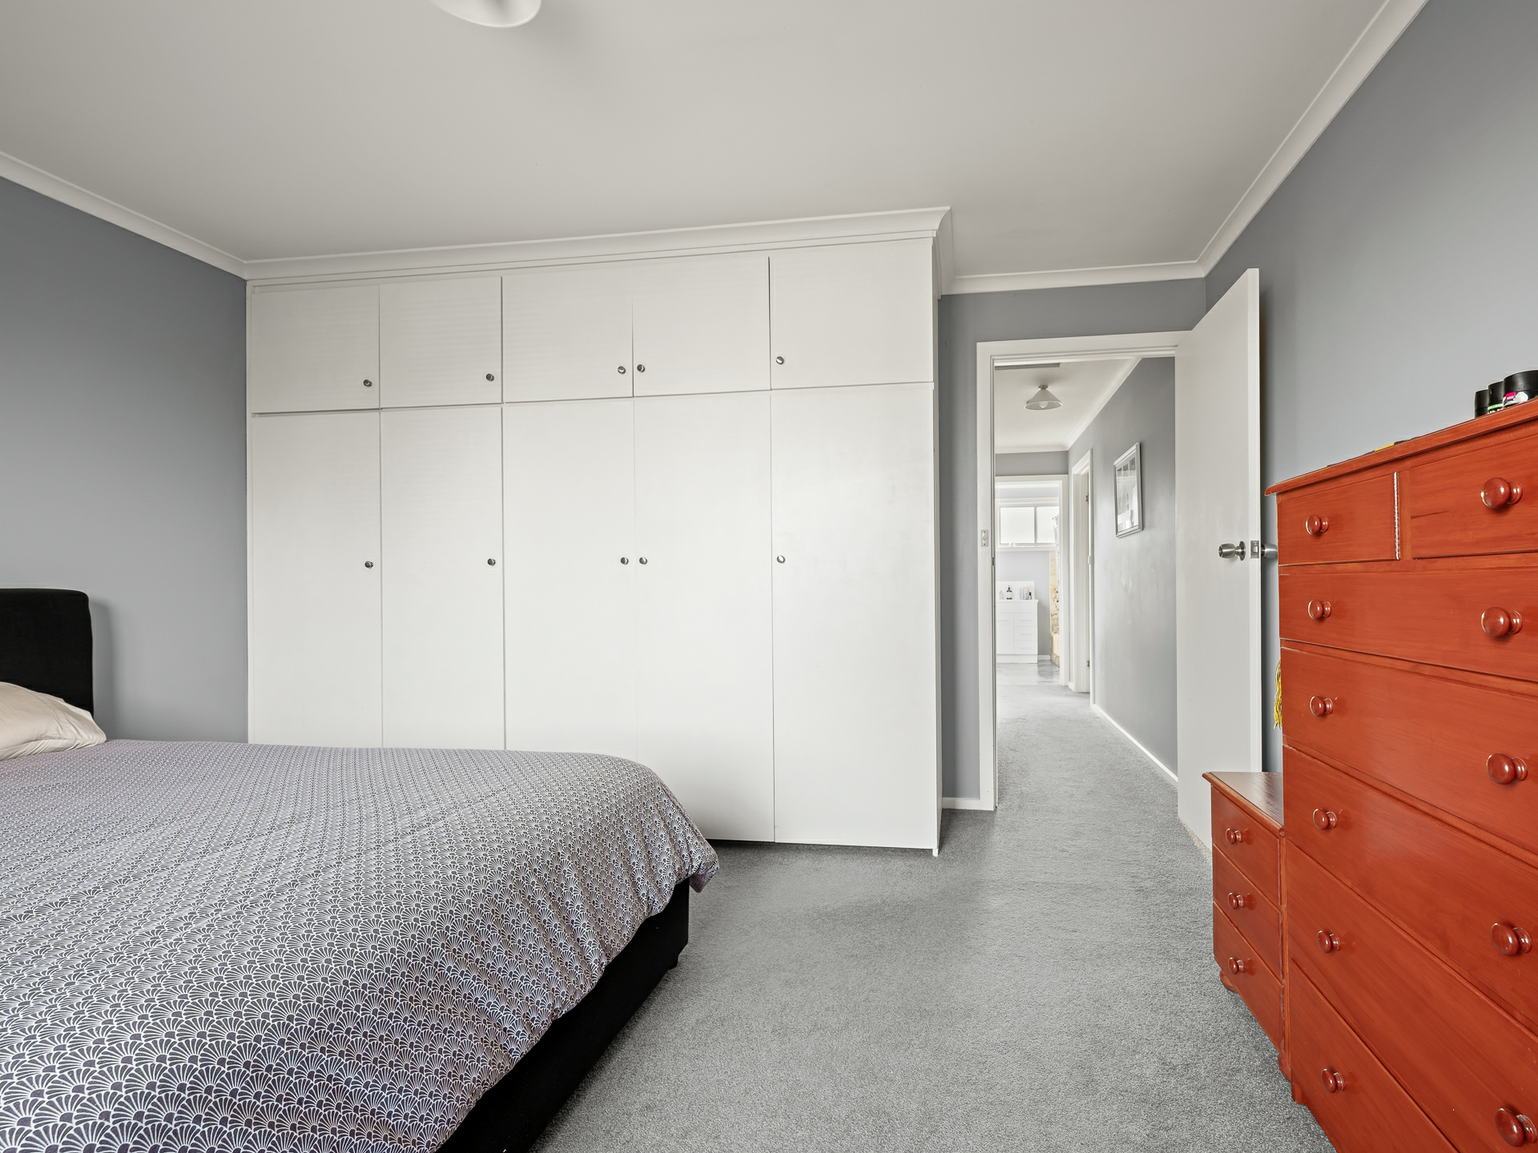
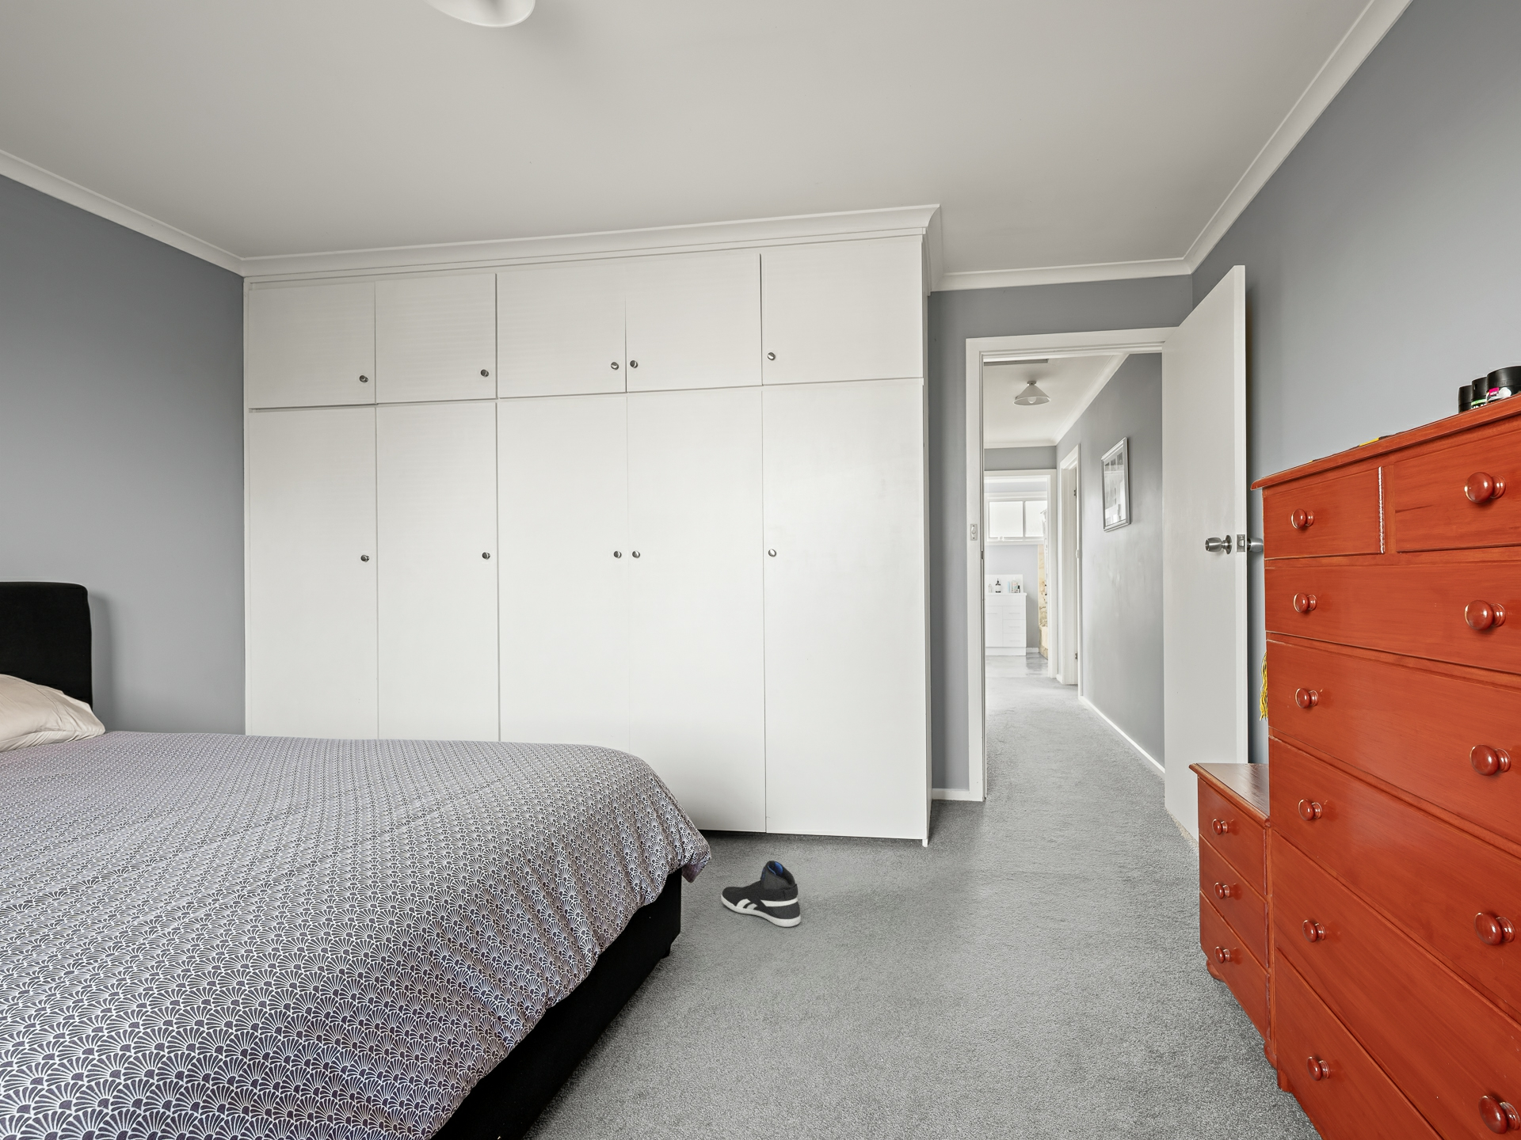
+ sneaker [720,860,801,928]
